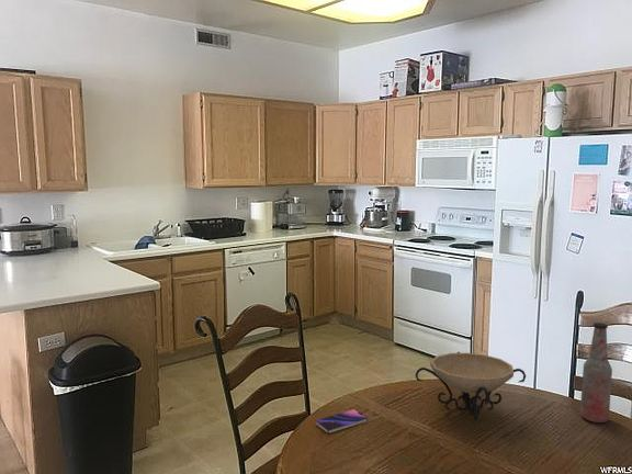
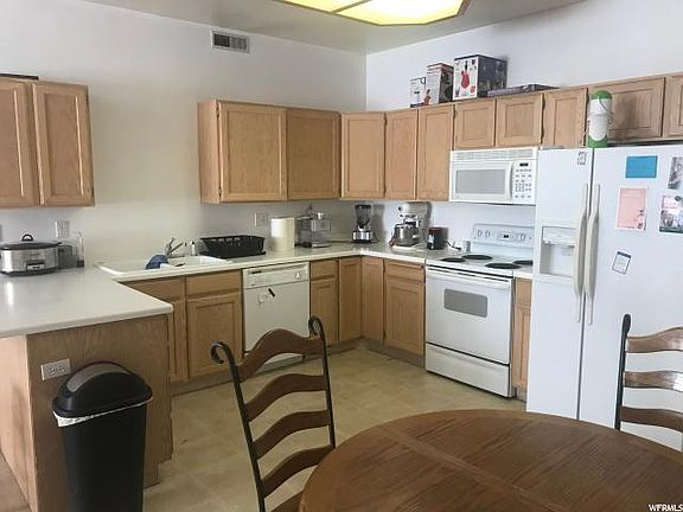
- decorative bowl [415,351,527,421]
- bottle [579,321,613,424]
- smartphone [315,408,369,435]
